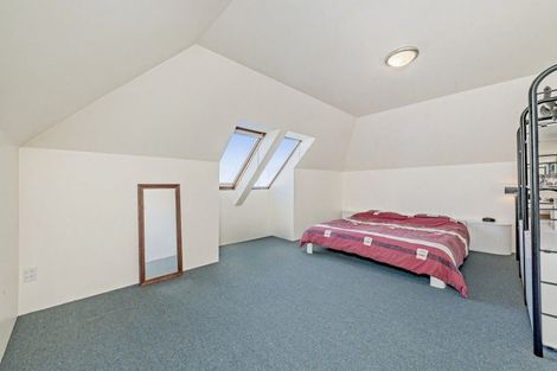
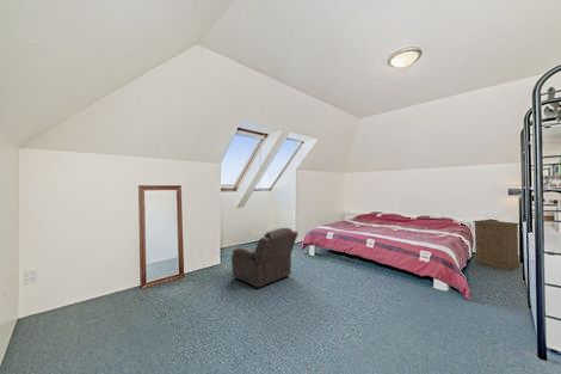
+ cabinet [471,219,520,271]
+ chair [230,227,300,289]
